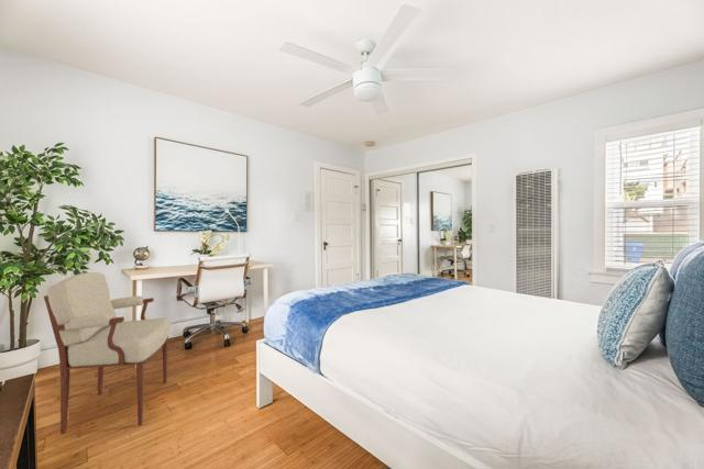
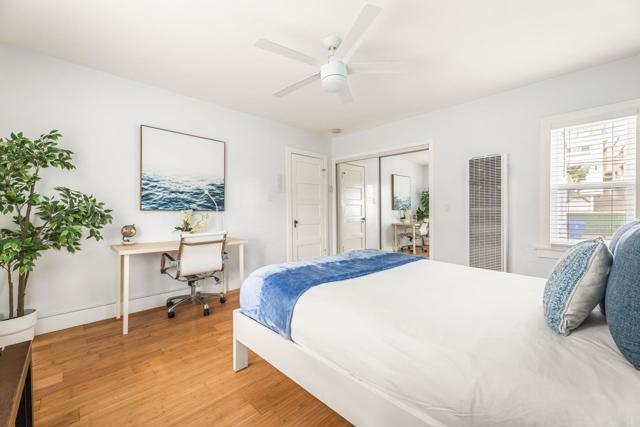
- armchair [43,271,172,435]
